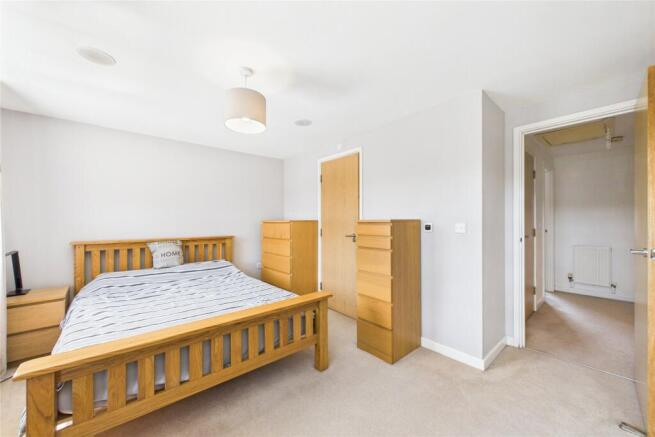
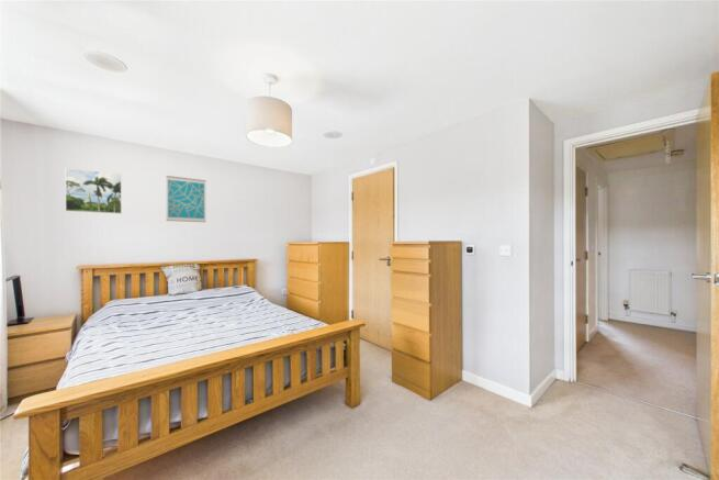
+ wall art [165,175,207,223]
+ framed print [65,167,123,215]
